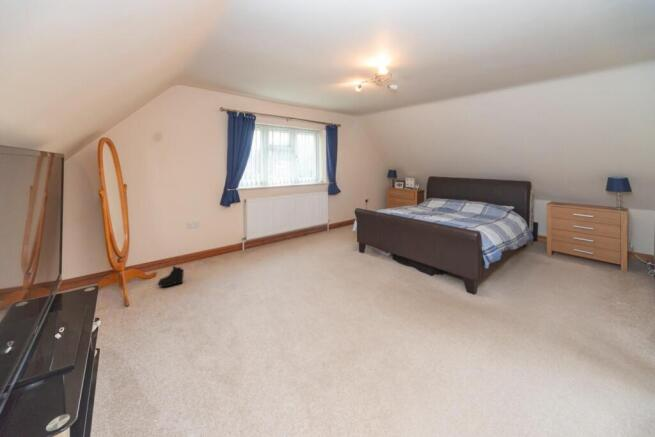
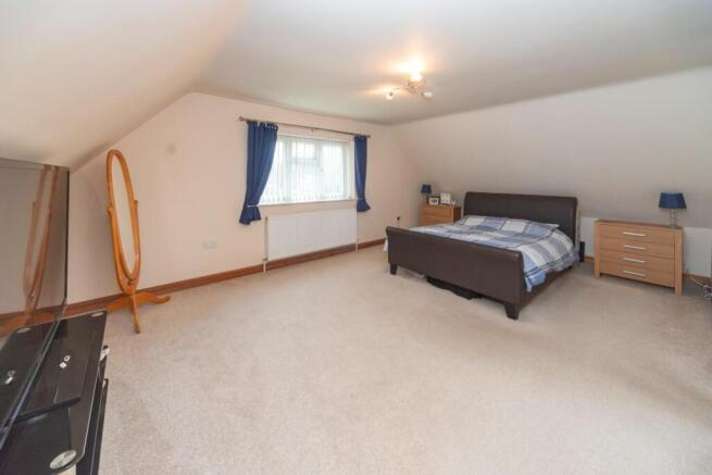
- boots [157,265,185,288]
